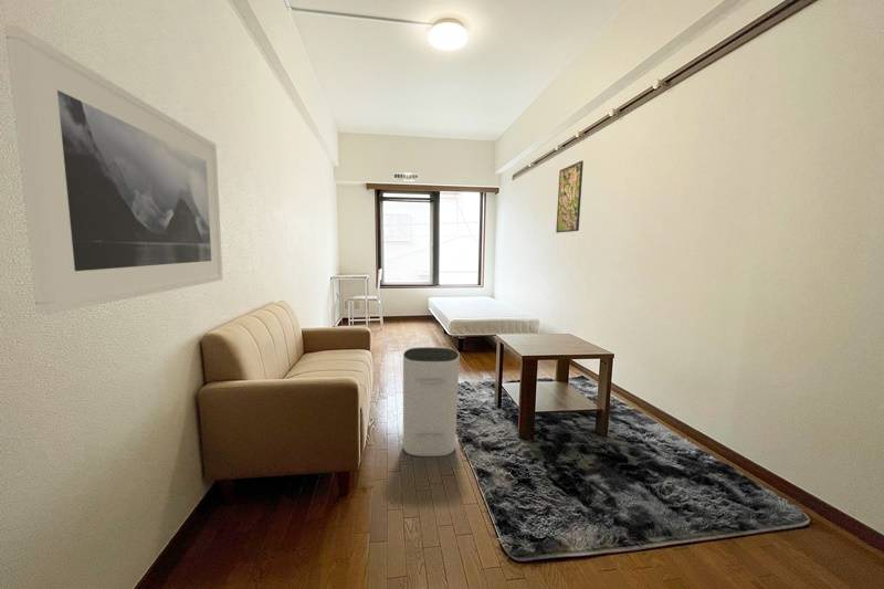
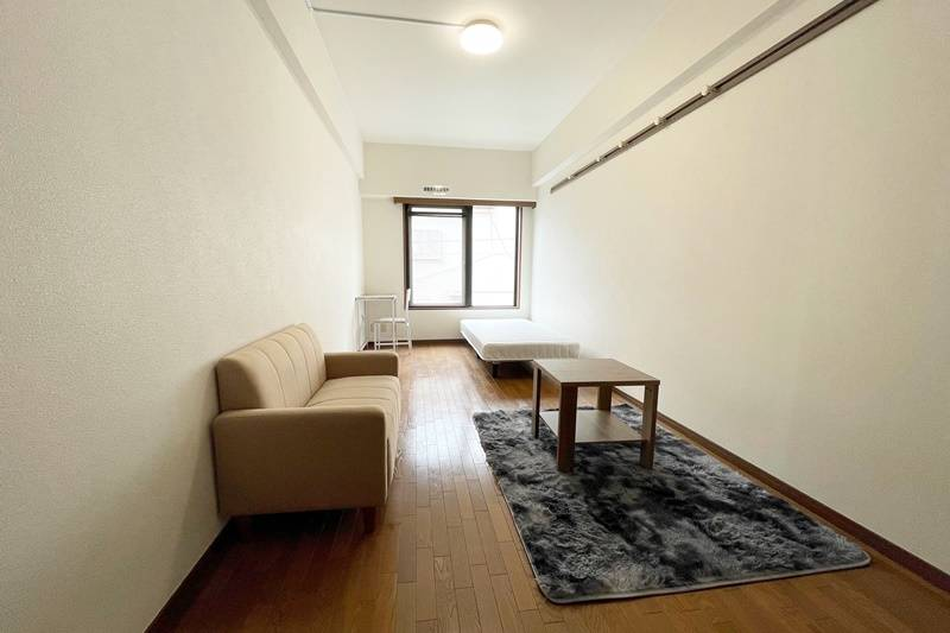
- air purifier [402,346,461,457]
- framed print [555,160,585,234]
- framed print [4,24,224,315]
